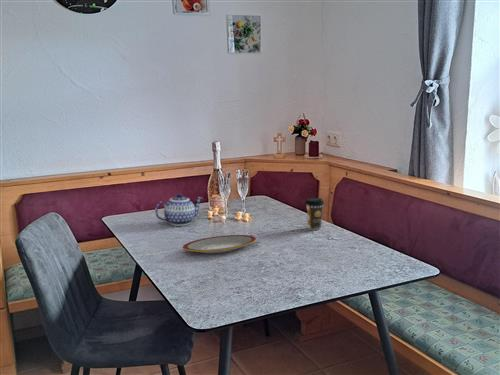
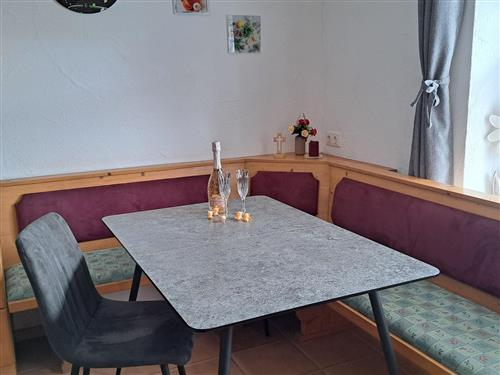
- coffee cup [304,197,325,231]
- plate [182,234,257,254]
- teapot [154,192,204,227]
